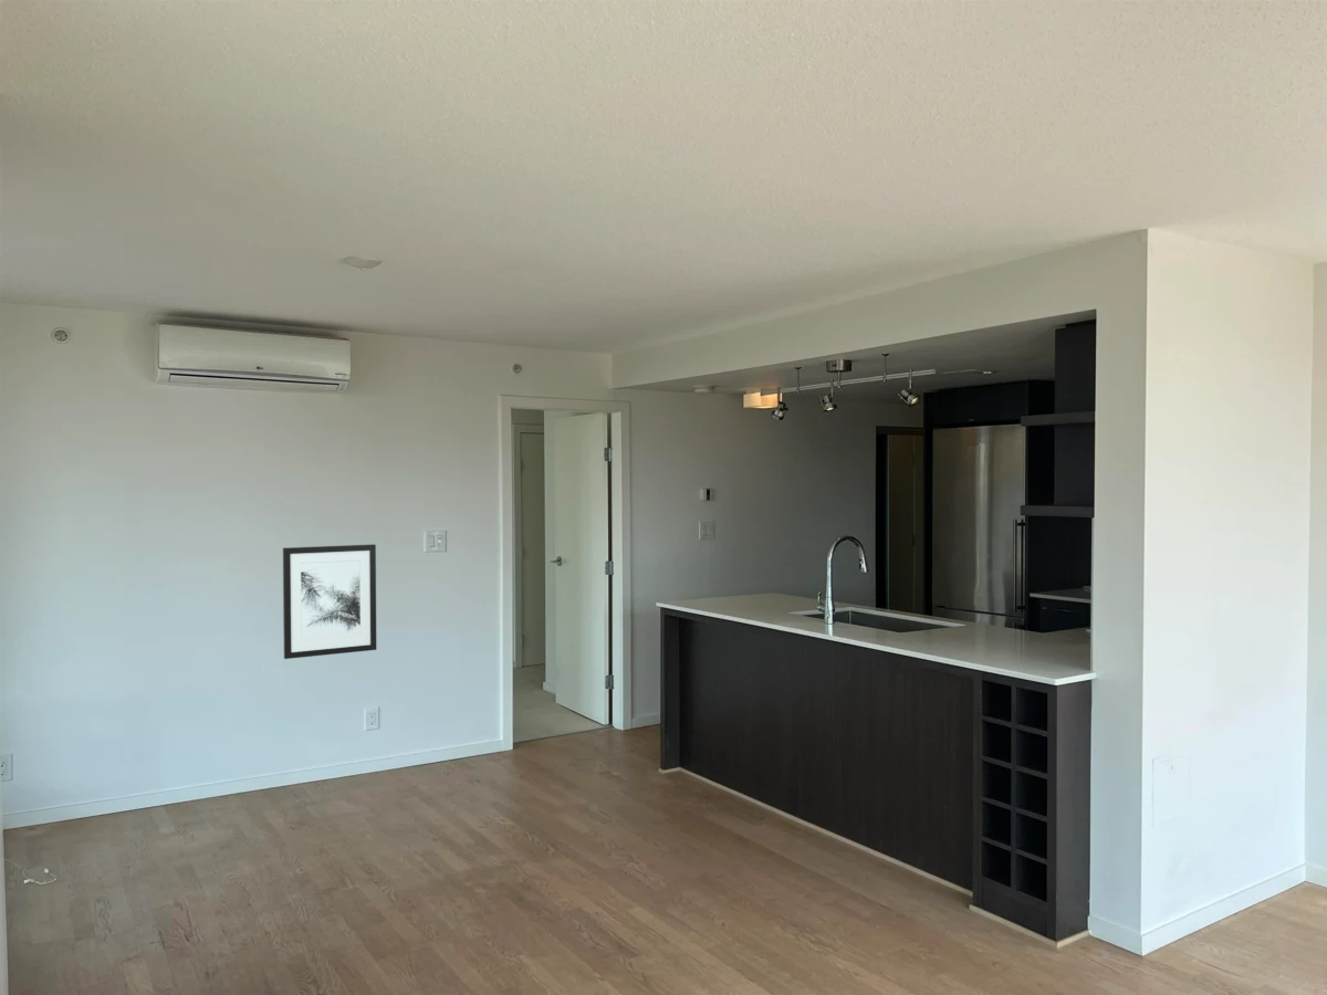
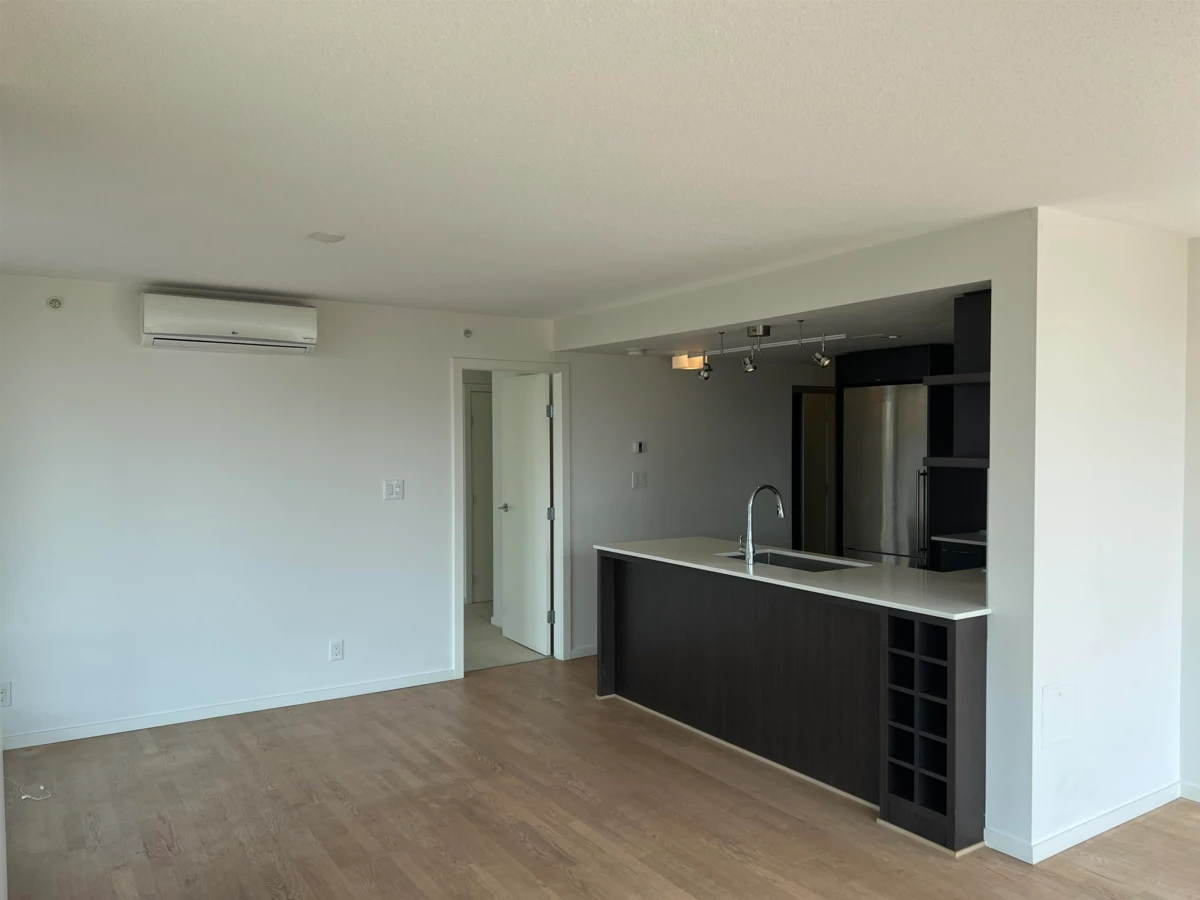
- wall art [282,543,377,660]
